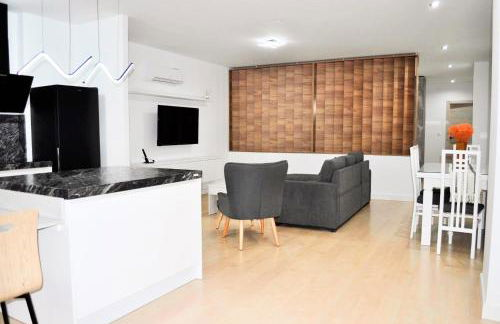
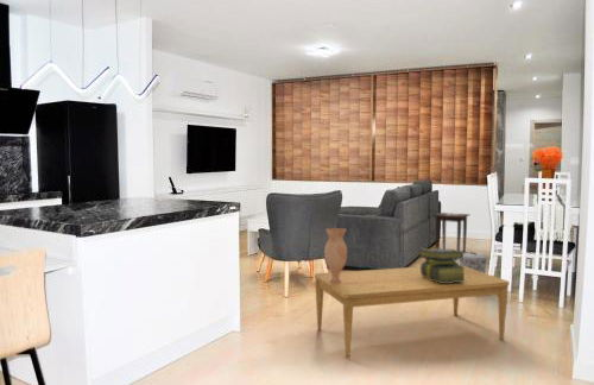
+ trash can [459,251,488,273]
+ stack of books [418,247,466,283]
+ vase [323,227,348,283]
+ side table [431,212,470,253]
+ coffee table [314,266,511,359]
